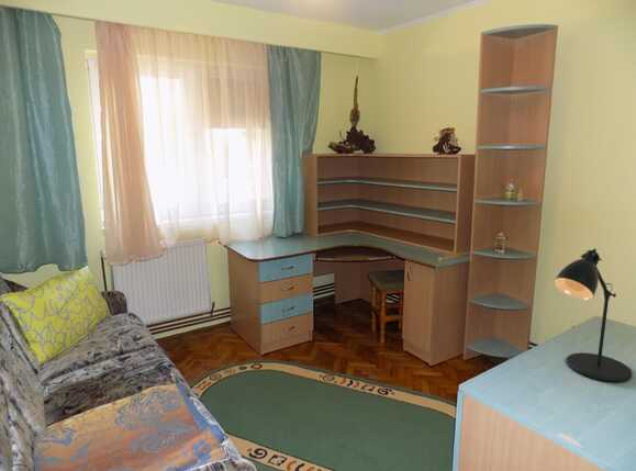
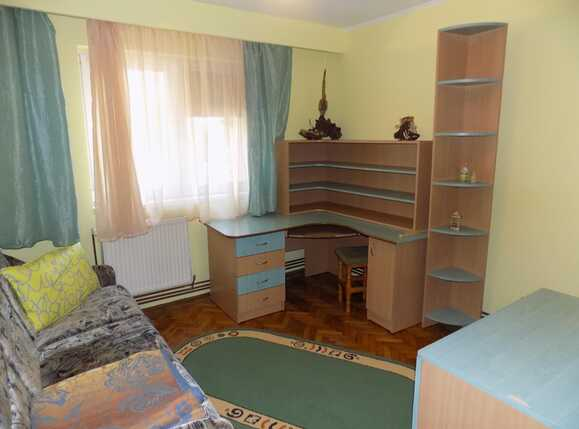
- desk lamp [553,248,633,383]
